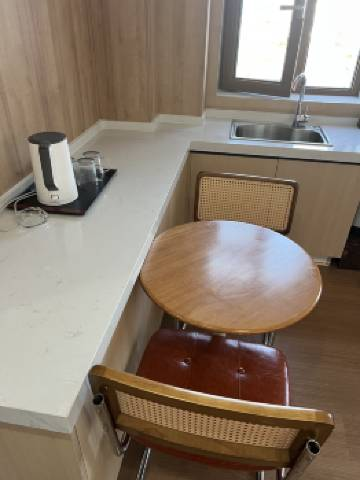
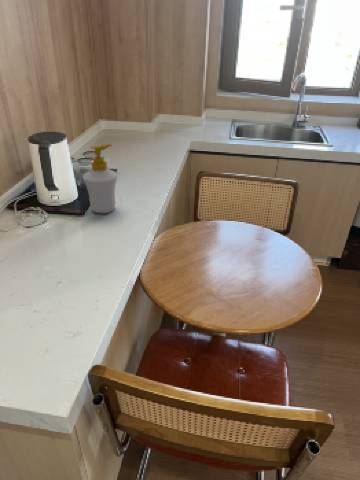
+ soap bottle [81,143,119,214]
